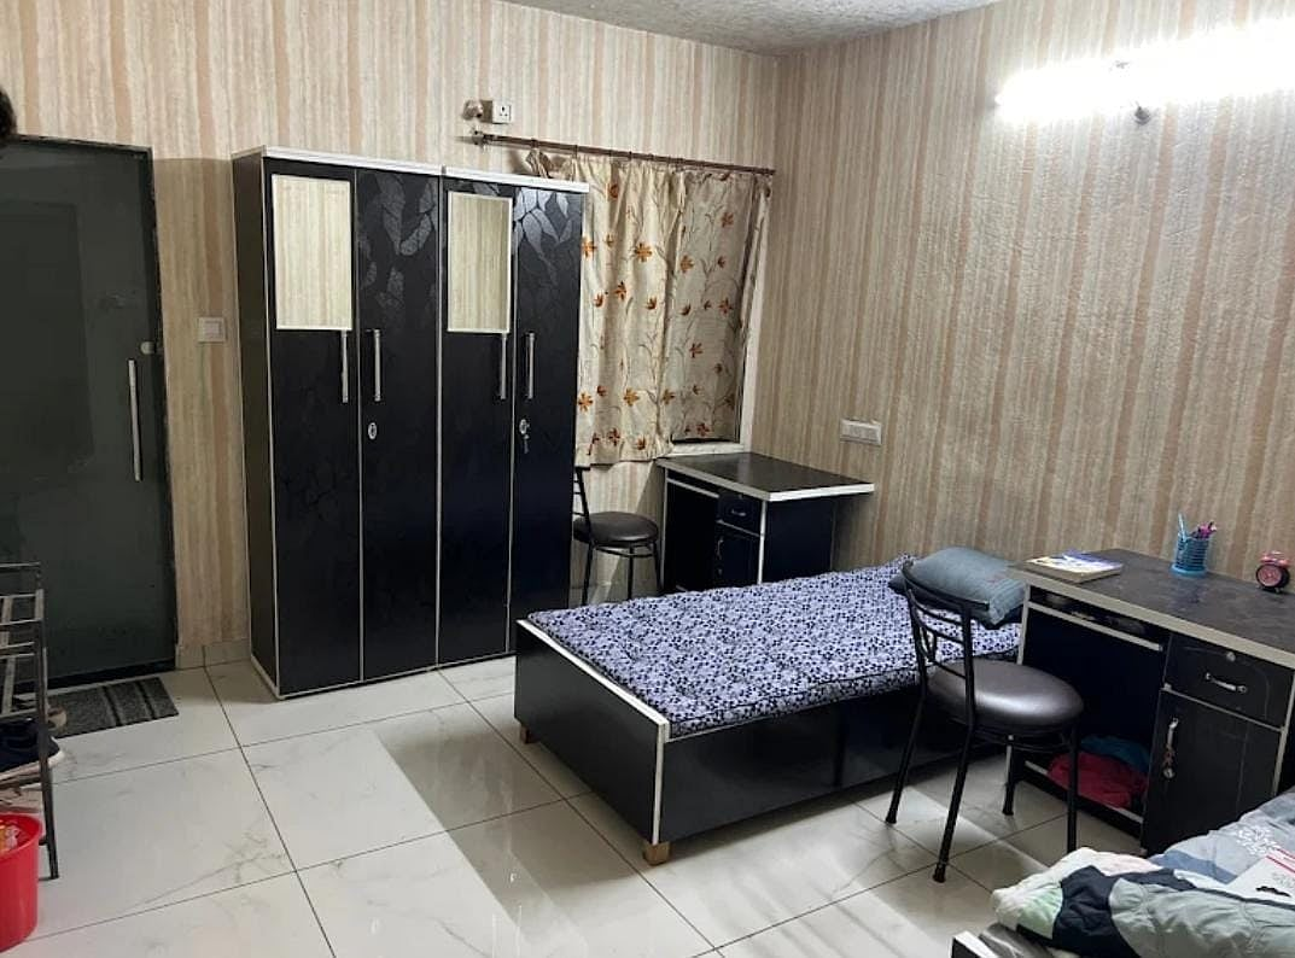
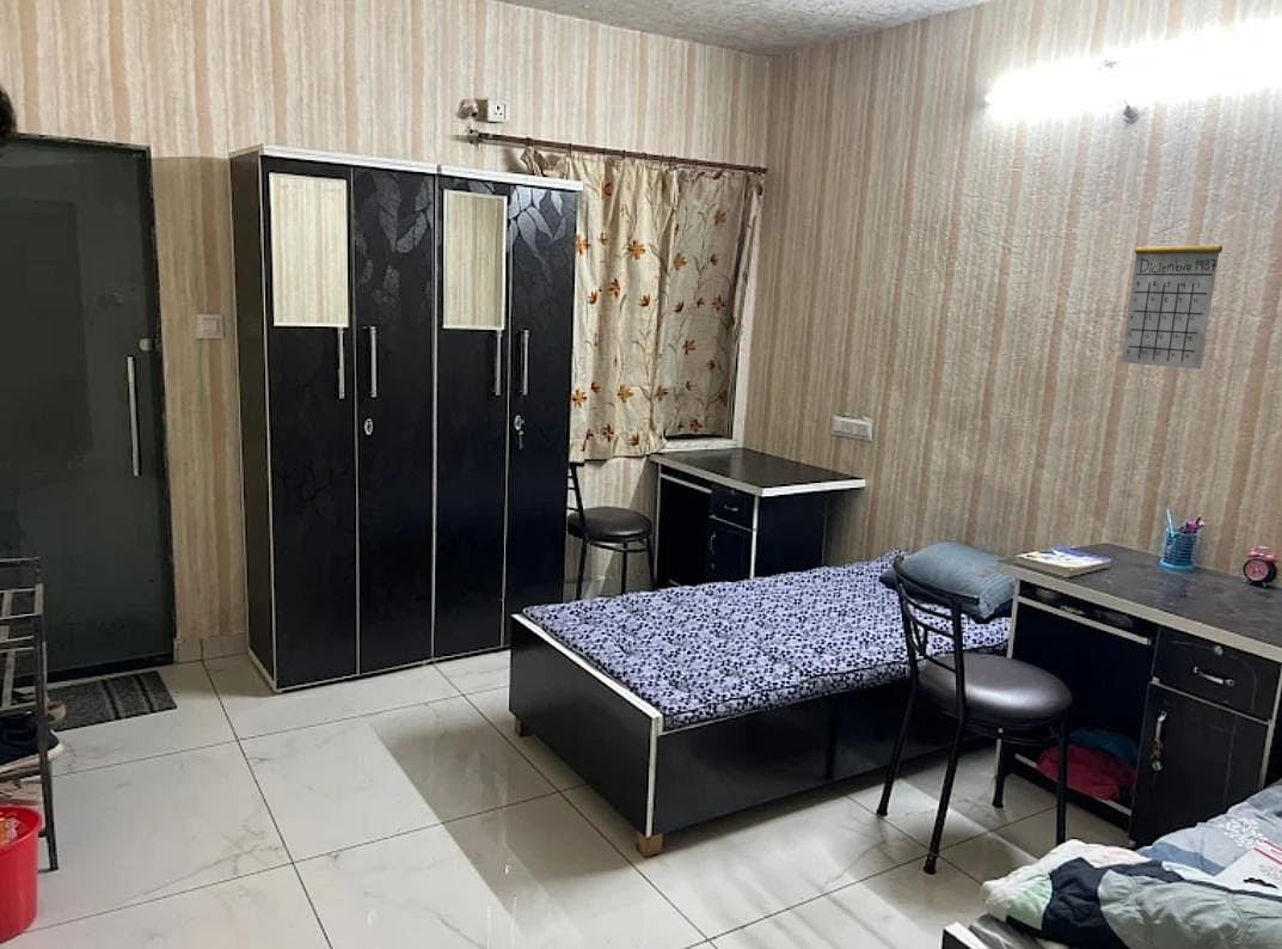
+ calendar [1120,216,1223,371]
